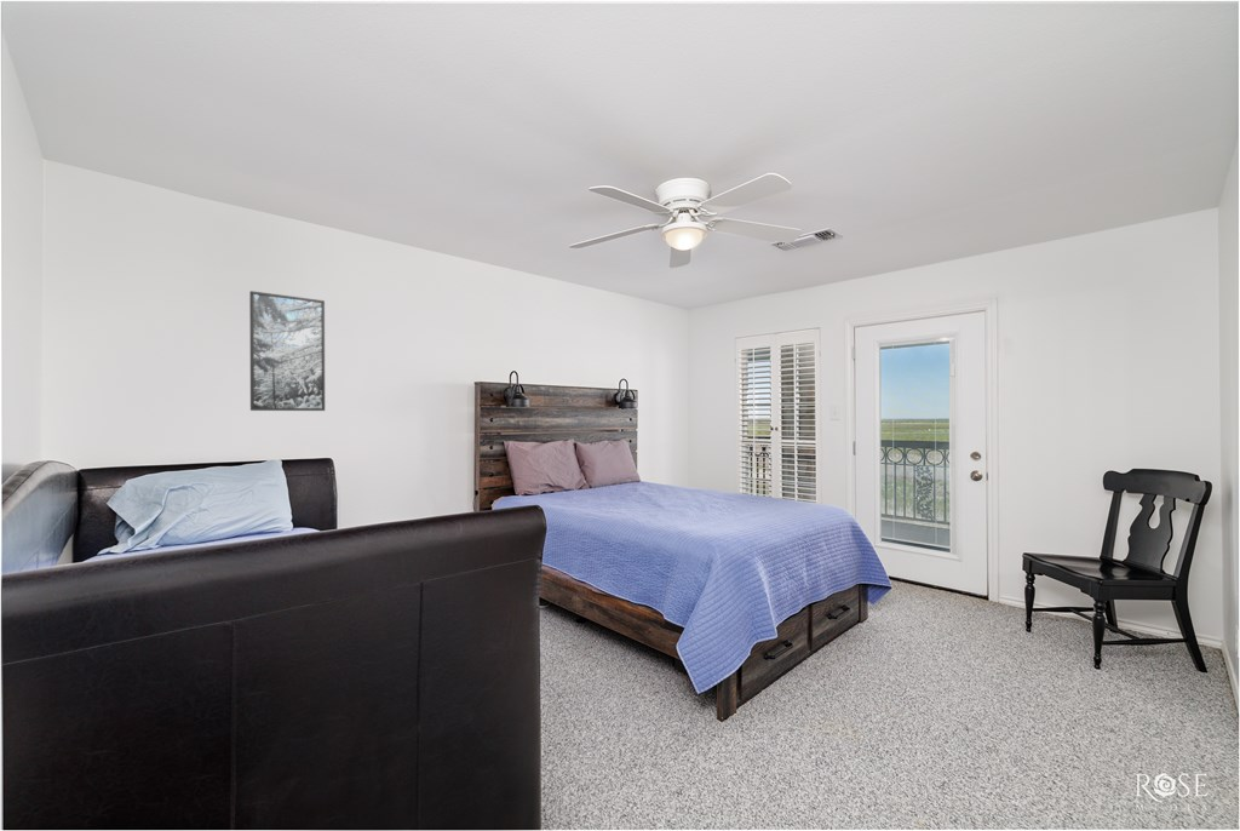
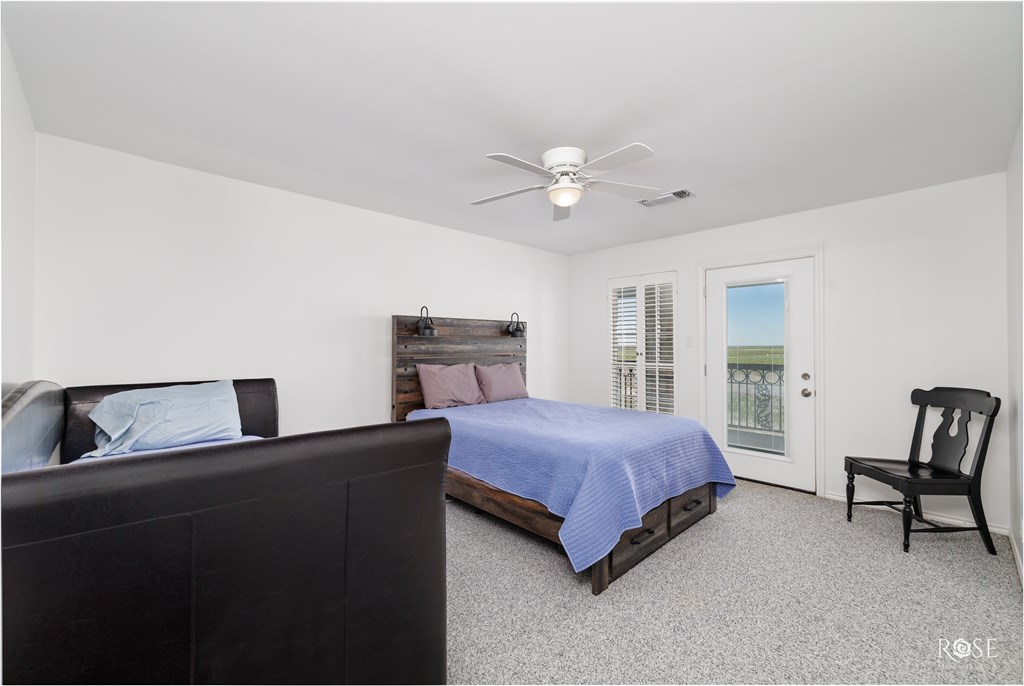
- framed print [248,290,326,412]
